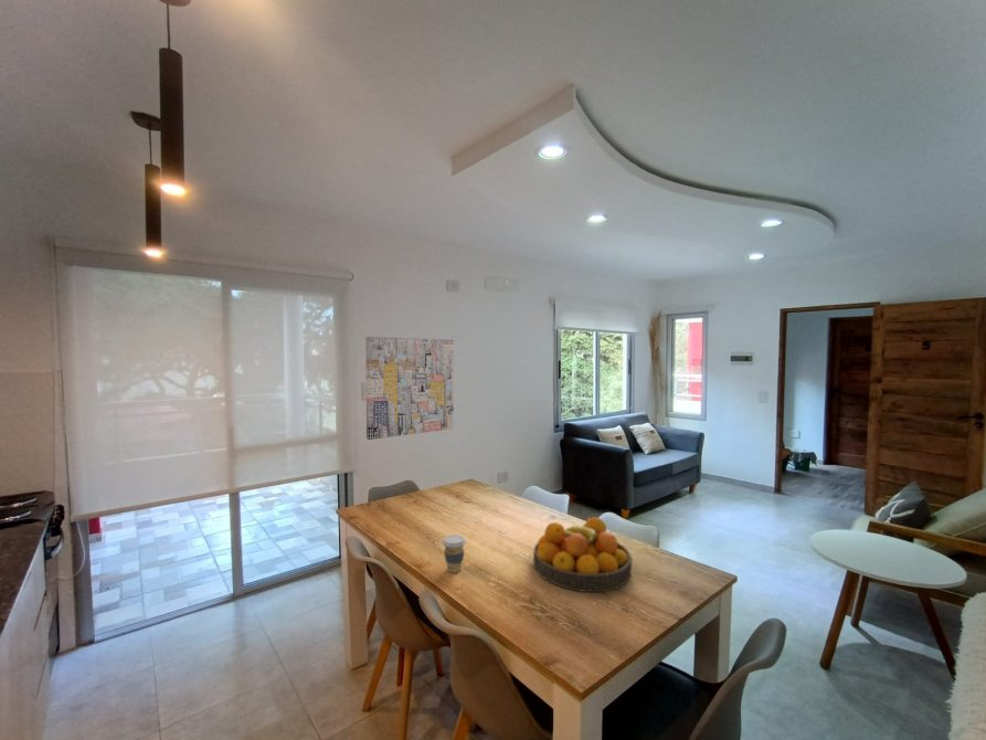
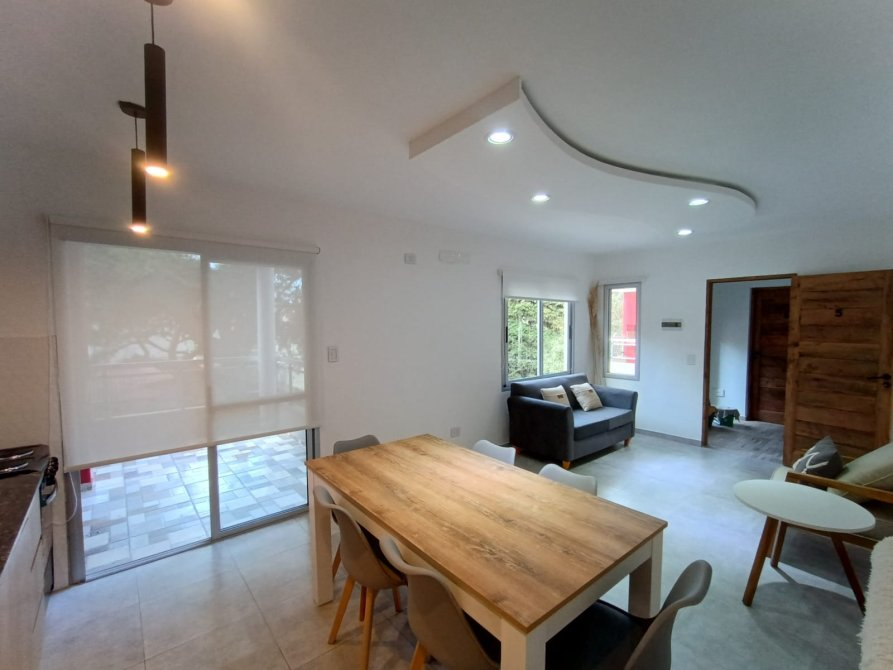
- wall art [364,336,455,441]
- fruit bowl [532,516,633,593]
- coffee cup [442,533,467,574]
